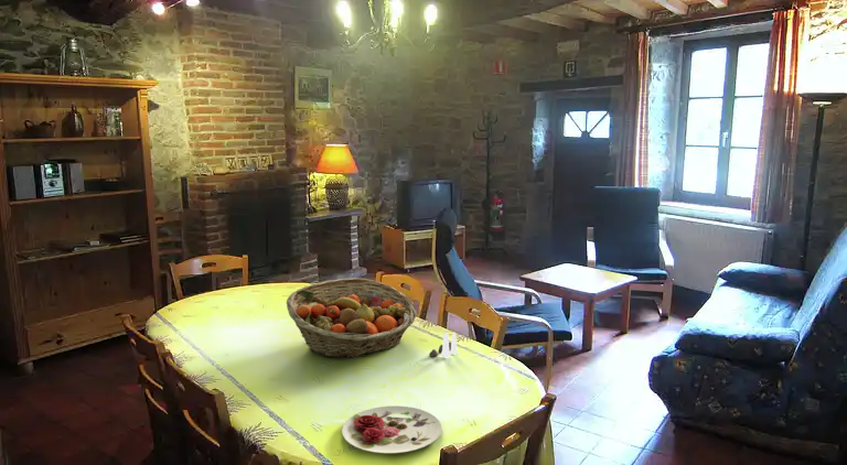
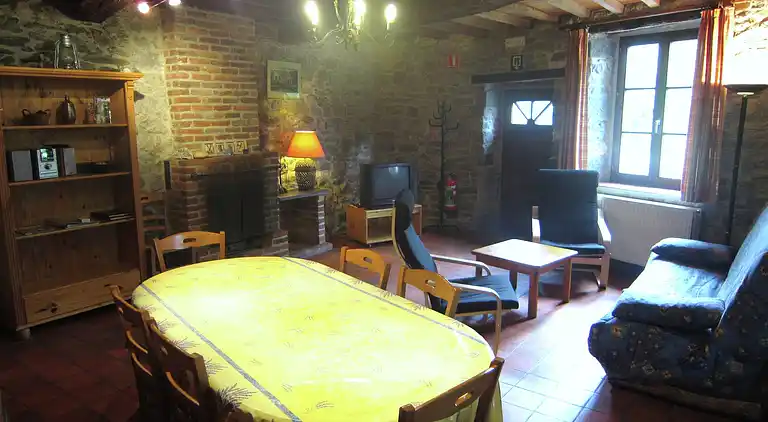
- salt and pepper shaker set [428,332,459,358]
- fruit basket [286,277,418,359]
- plate [341,404,442,455]
